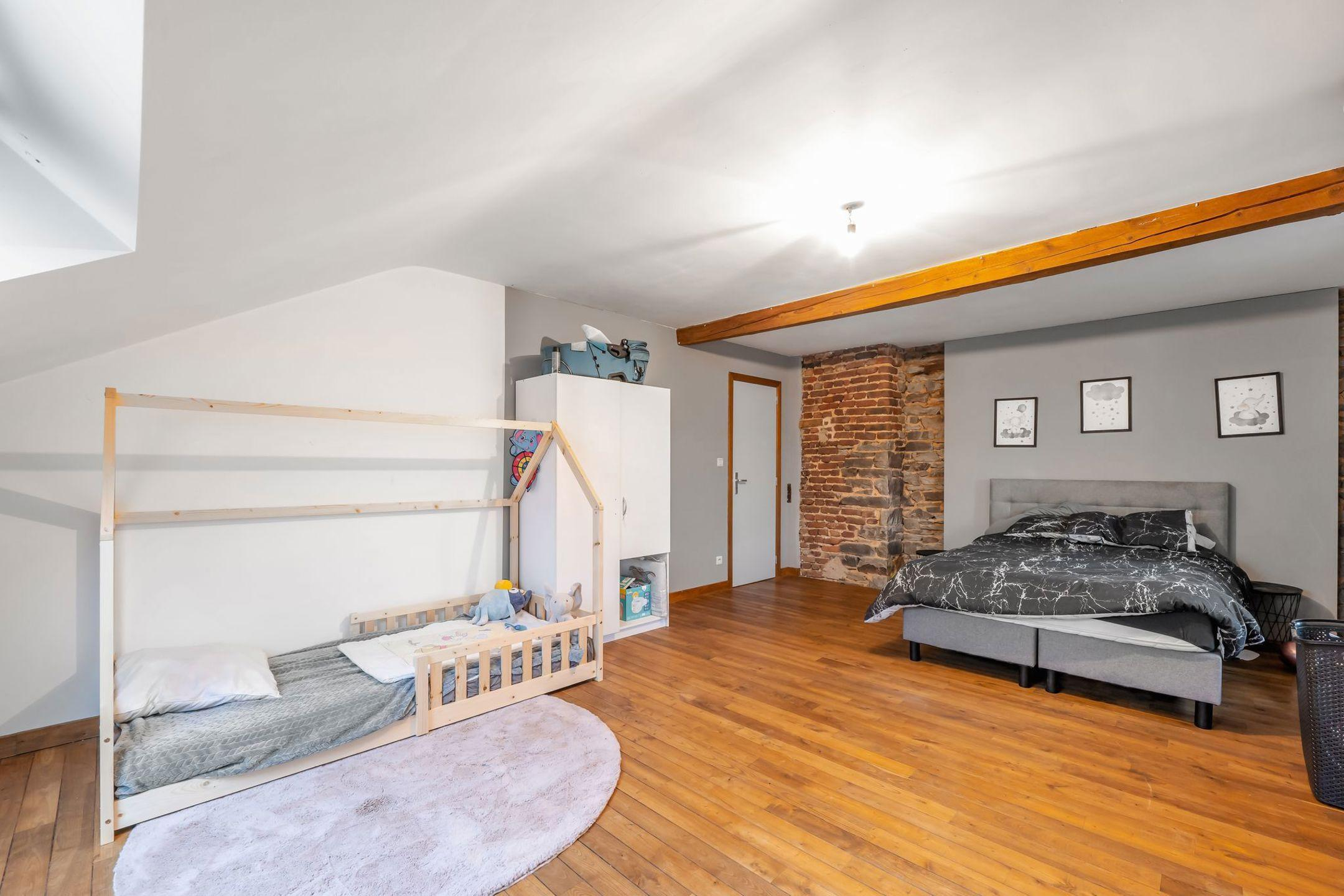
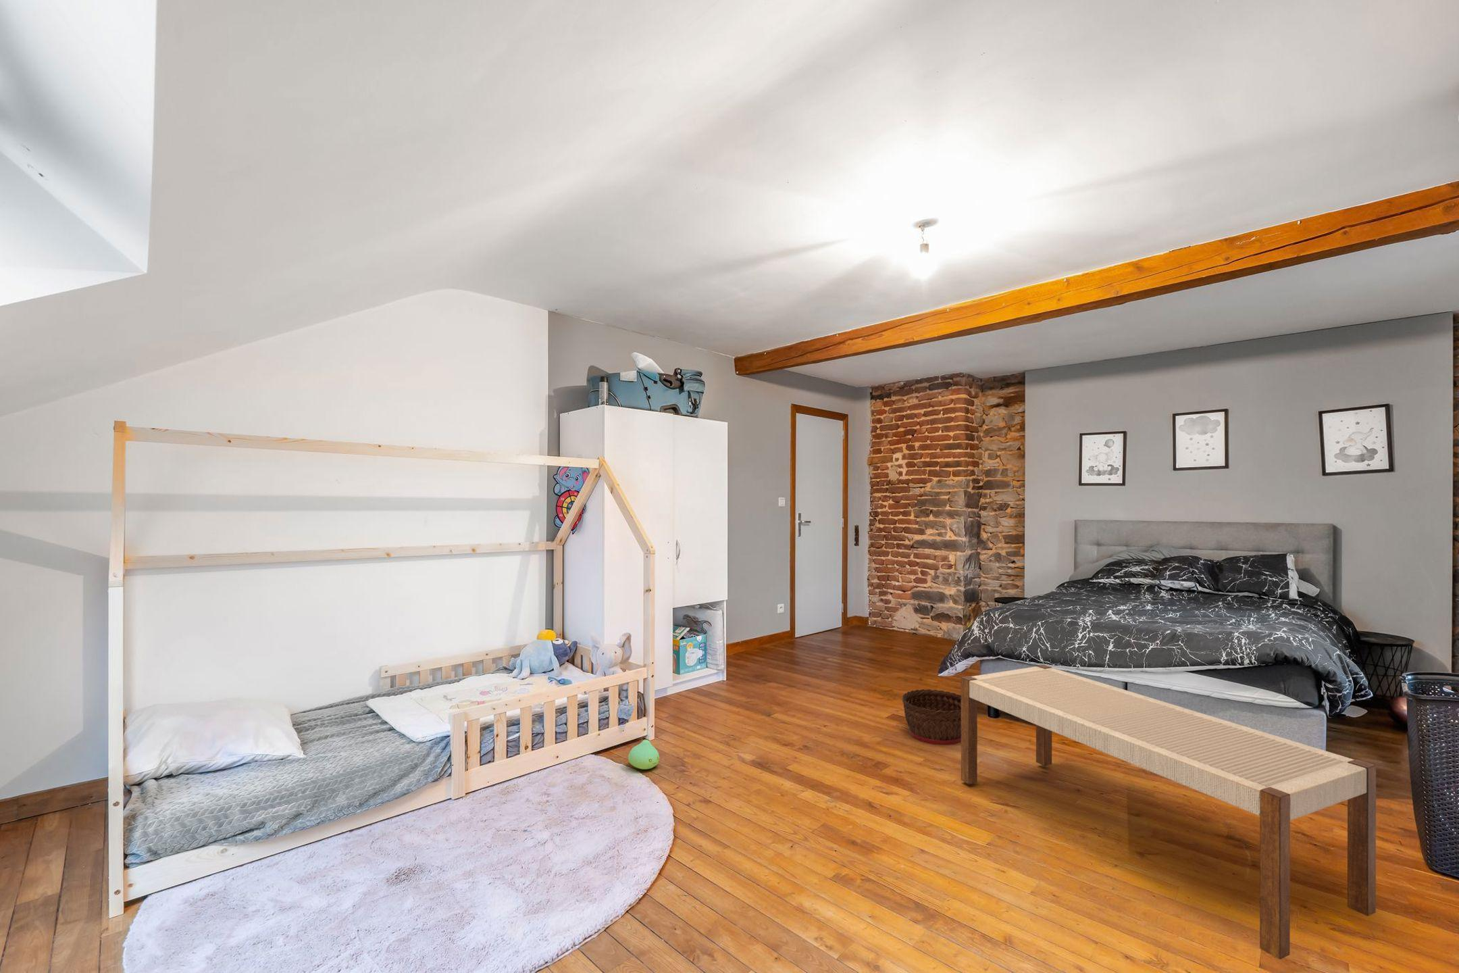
+ plush toy [627,740,660,770]
+ bench [961,665,1376,960]
+ basket [902,688,961,745]
